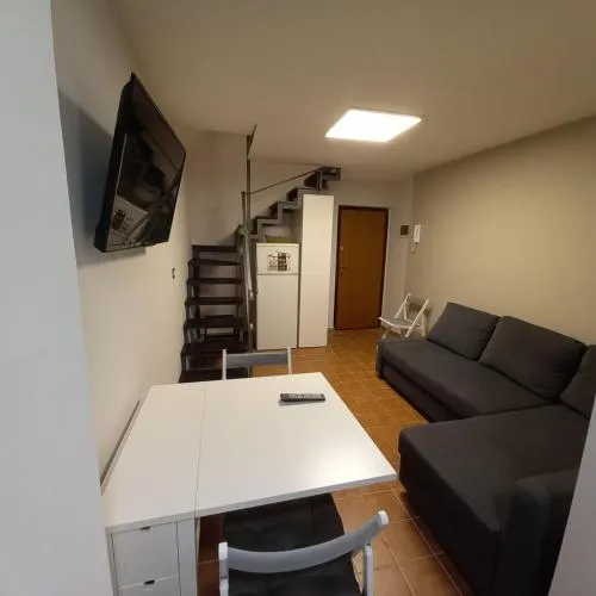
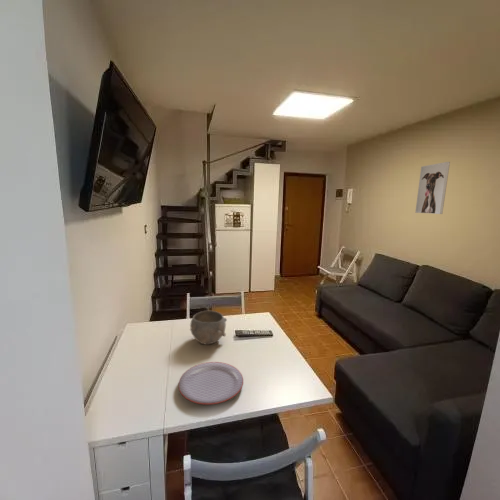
+ plate [178,361,244,405]
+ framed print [415,161,451,215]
+ bowl [189,310,228,345]
